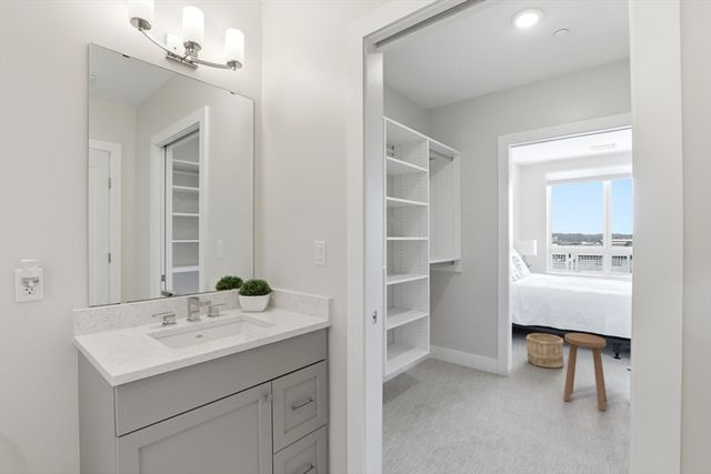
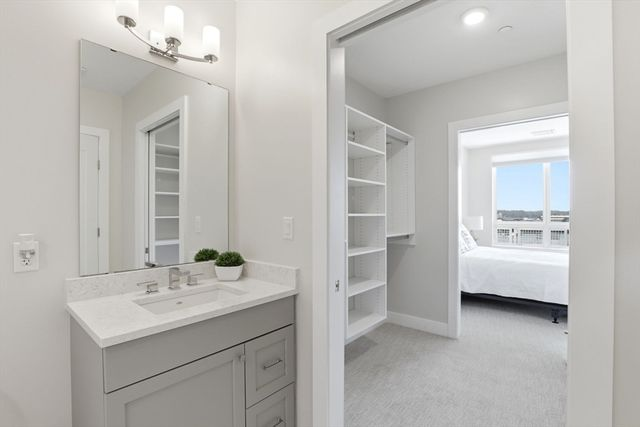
- wooden bucket [524,332,564,370]
- stool [562,332,608,412]
